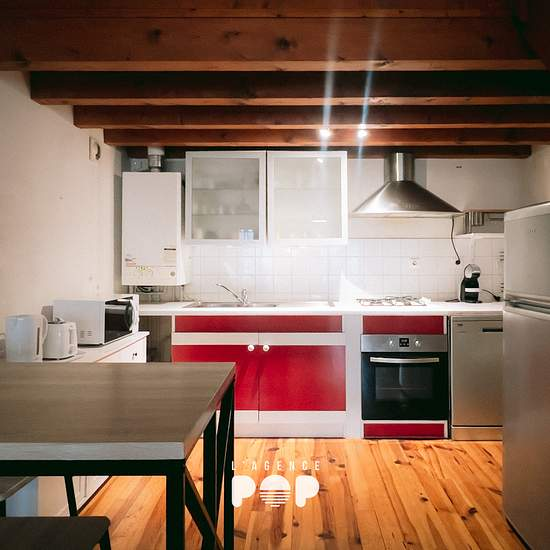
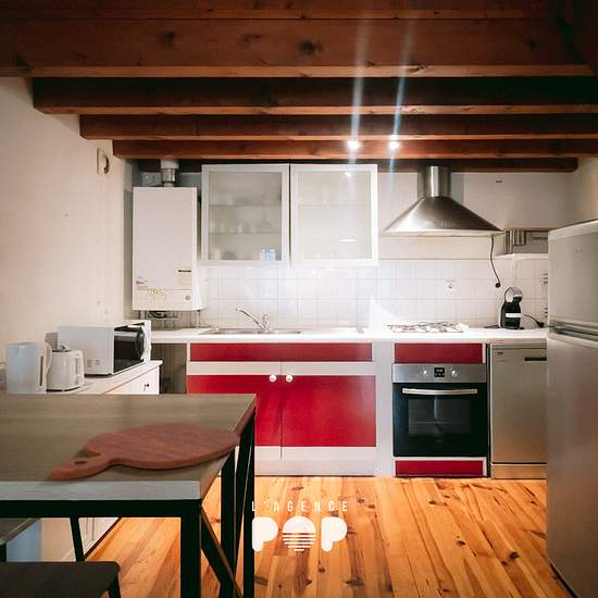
+ cutting board [50,422,239,481]
